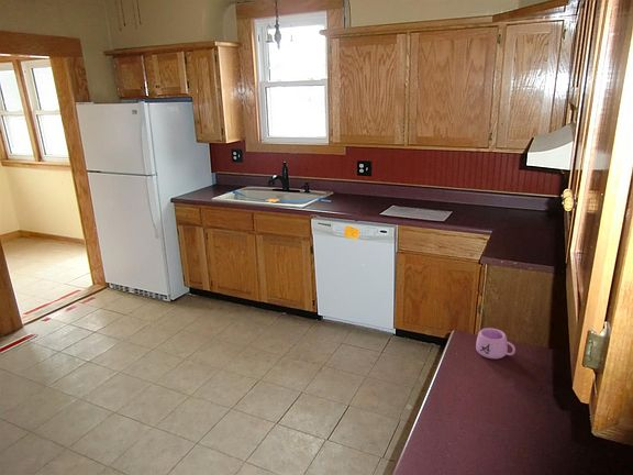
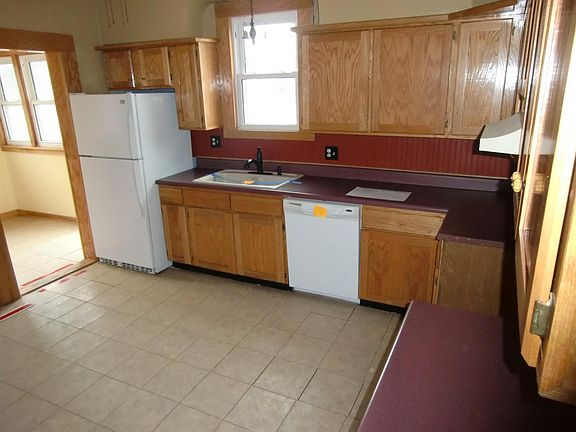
- mug [475,327,517,360]
